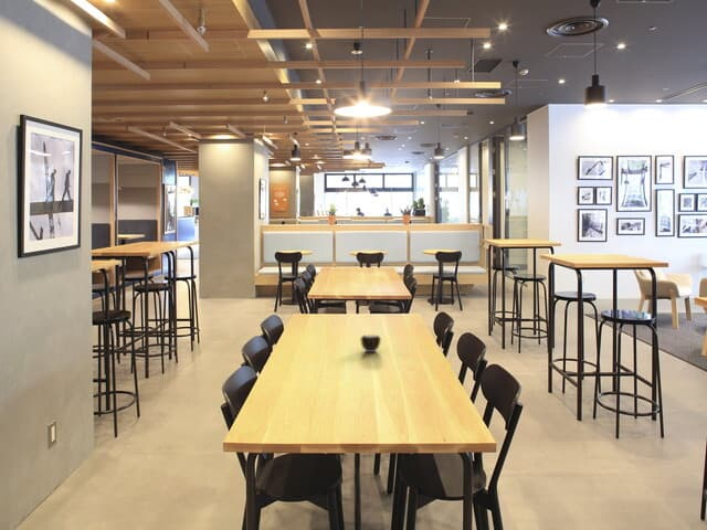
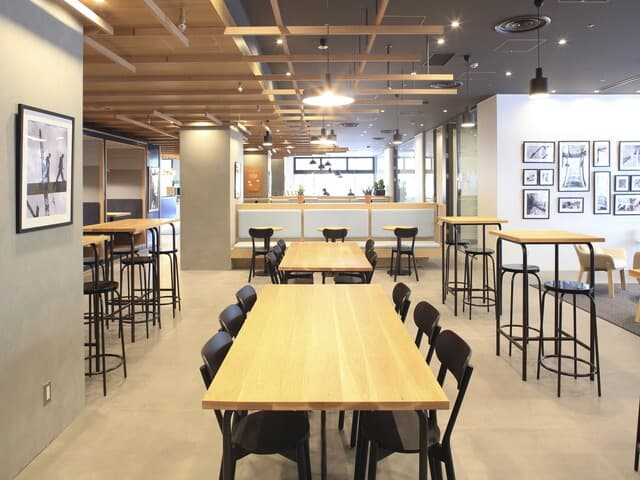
- candle [359,332,382,353]
